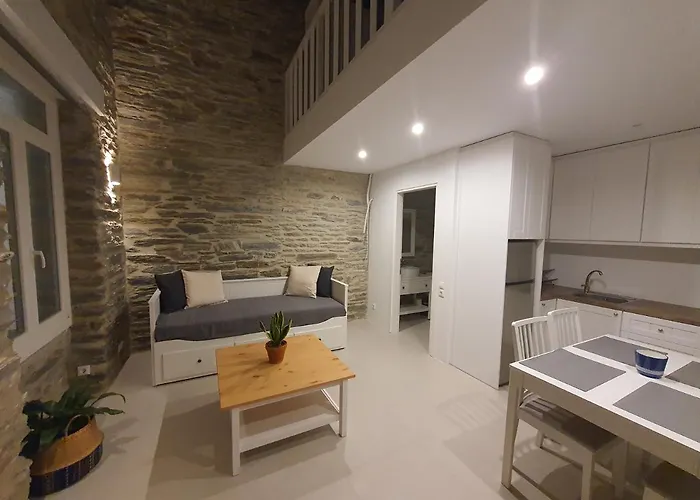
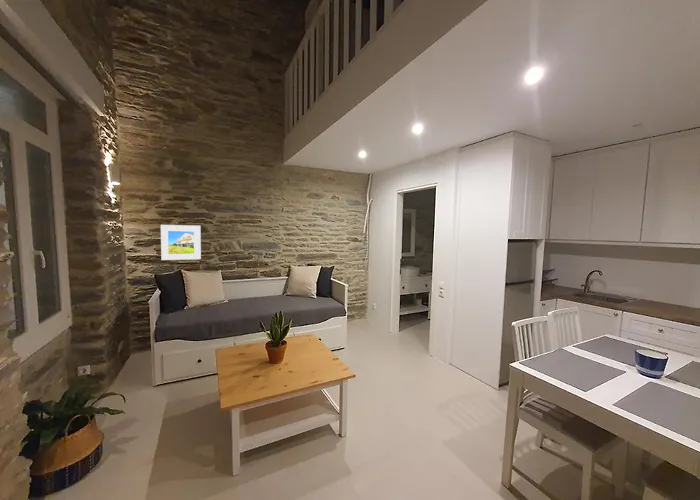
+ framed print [160,224,202,261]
